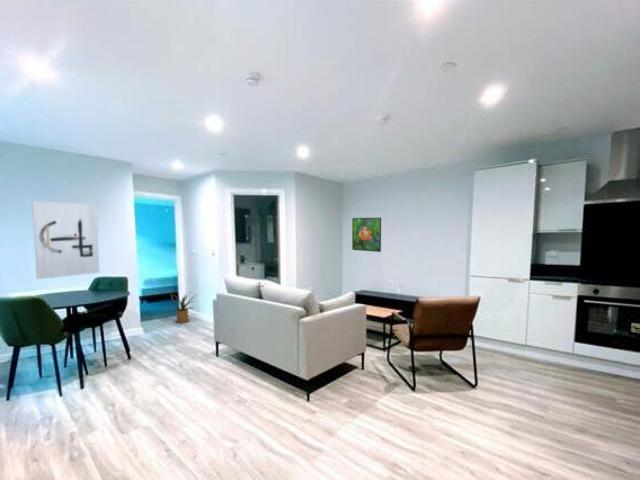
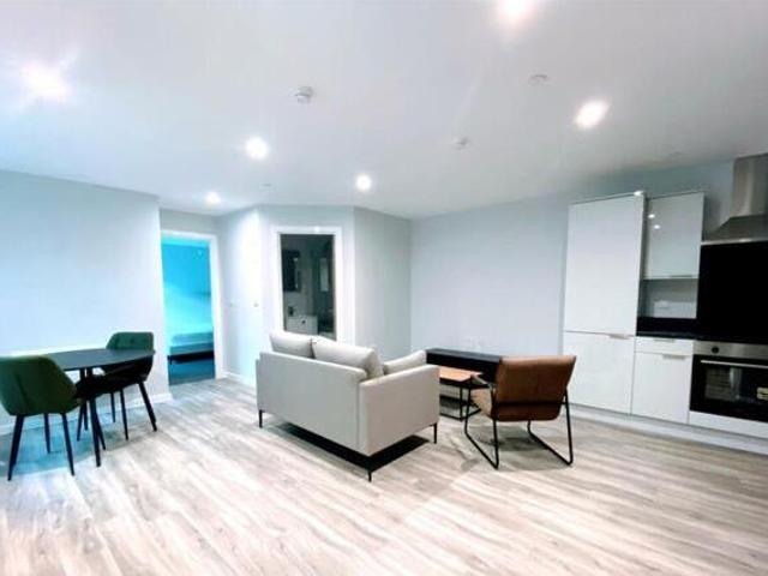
- wall art [31,201,101,280]
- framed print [351,217,382,253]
- house plant [168,291,197,324]
